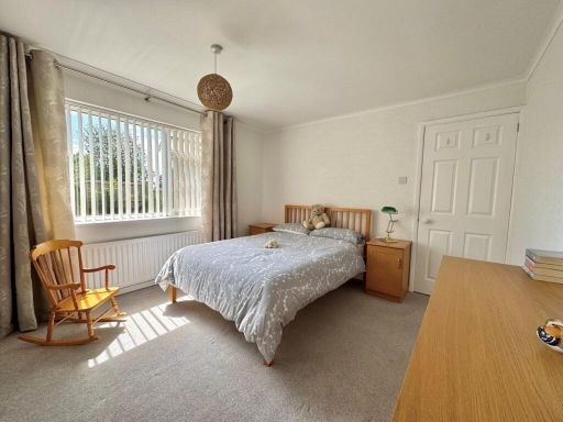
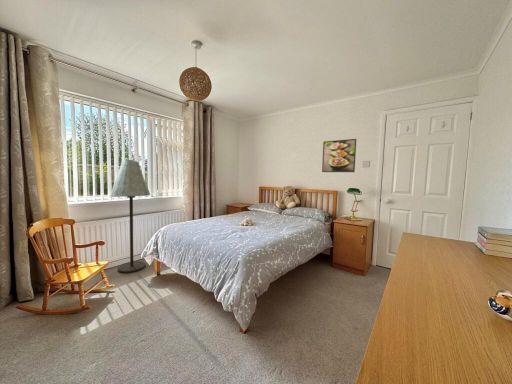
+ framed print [321,138,357,173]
+ floor lamp [109,158,151,274]
